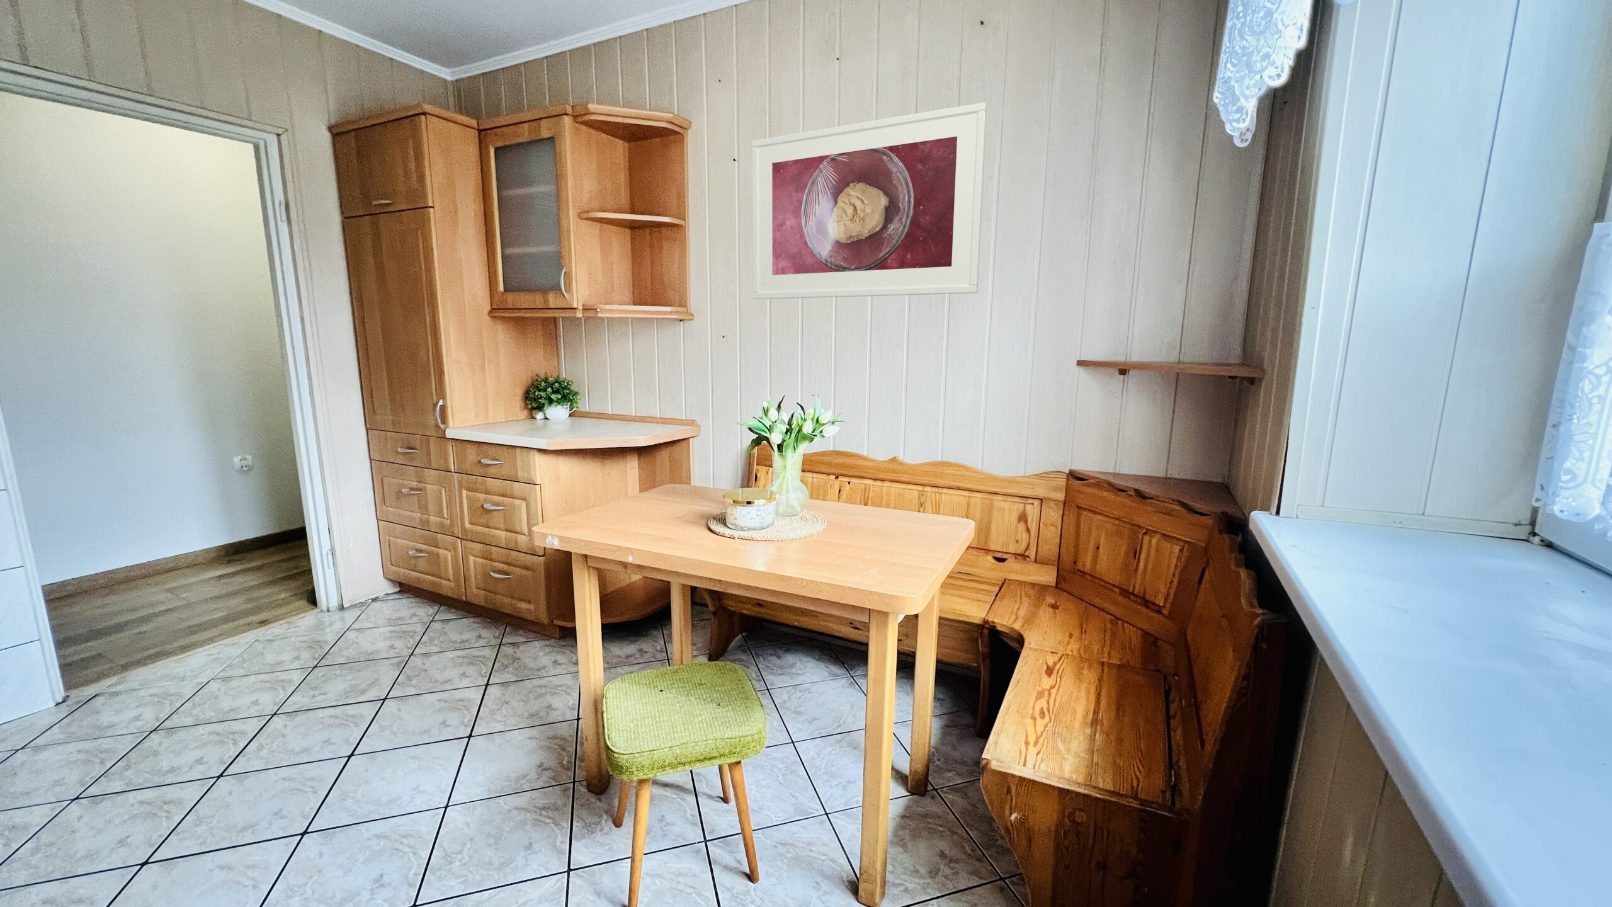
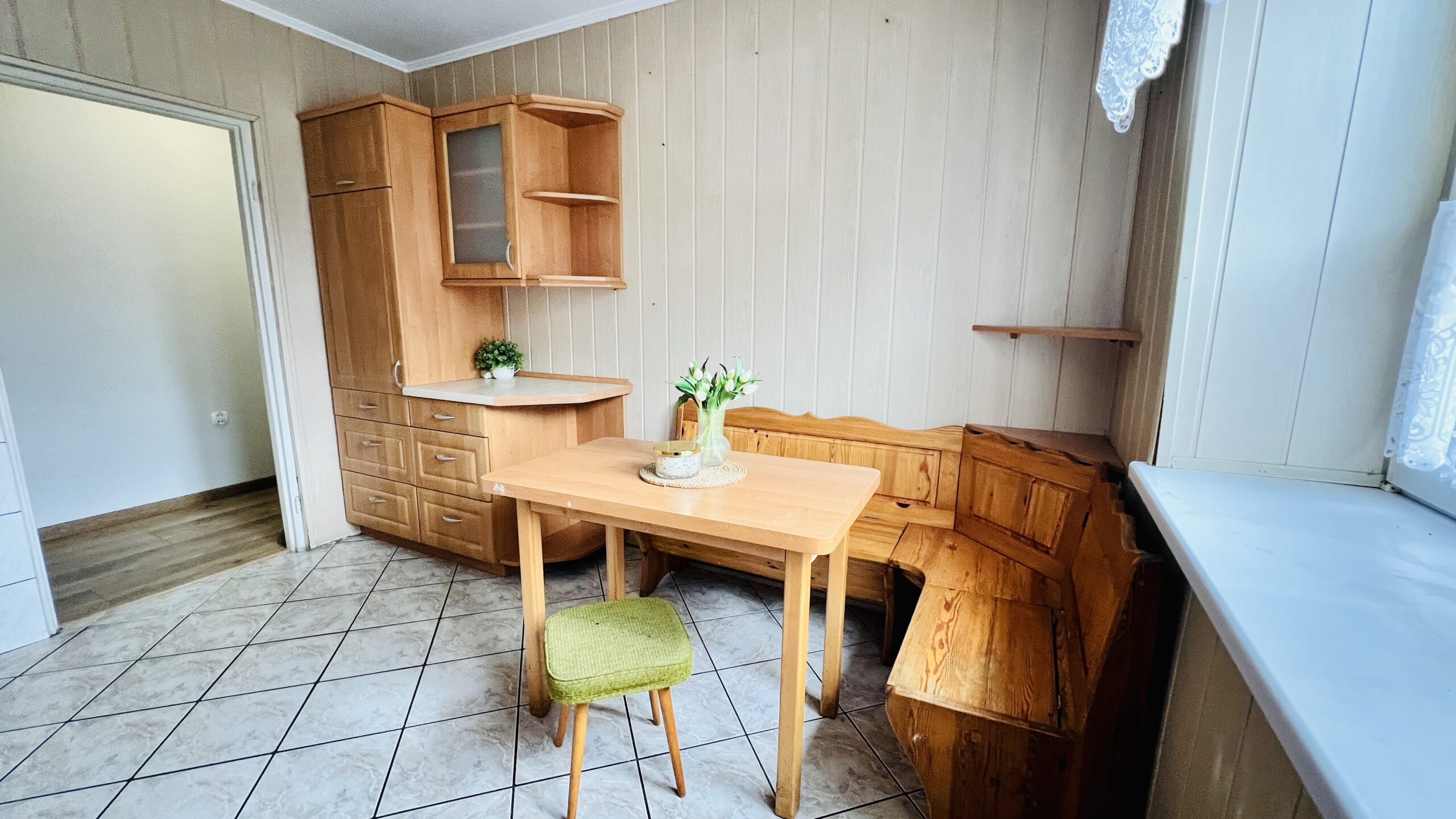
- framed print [752,102,988,300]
